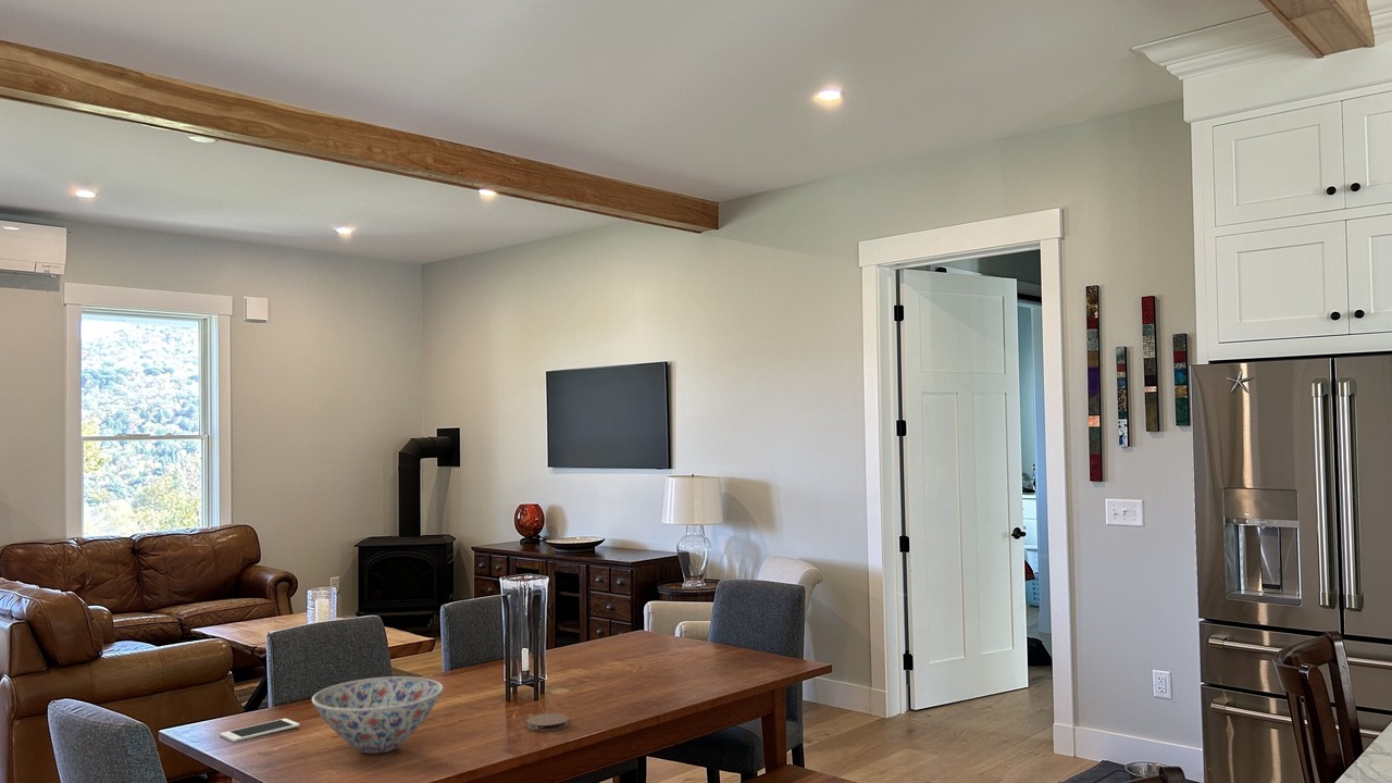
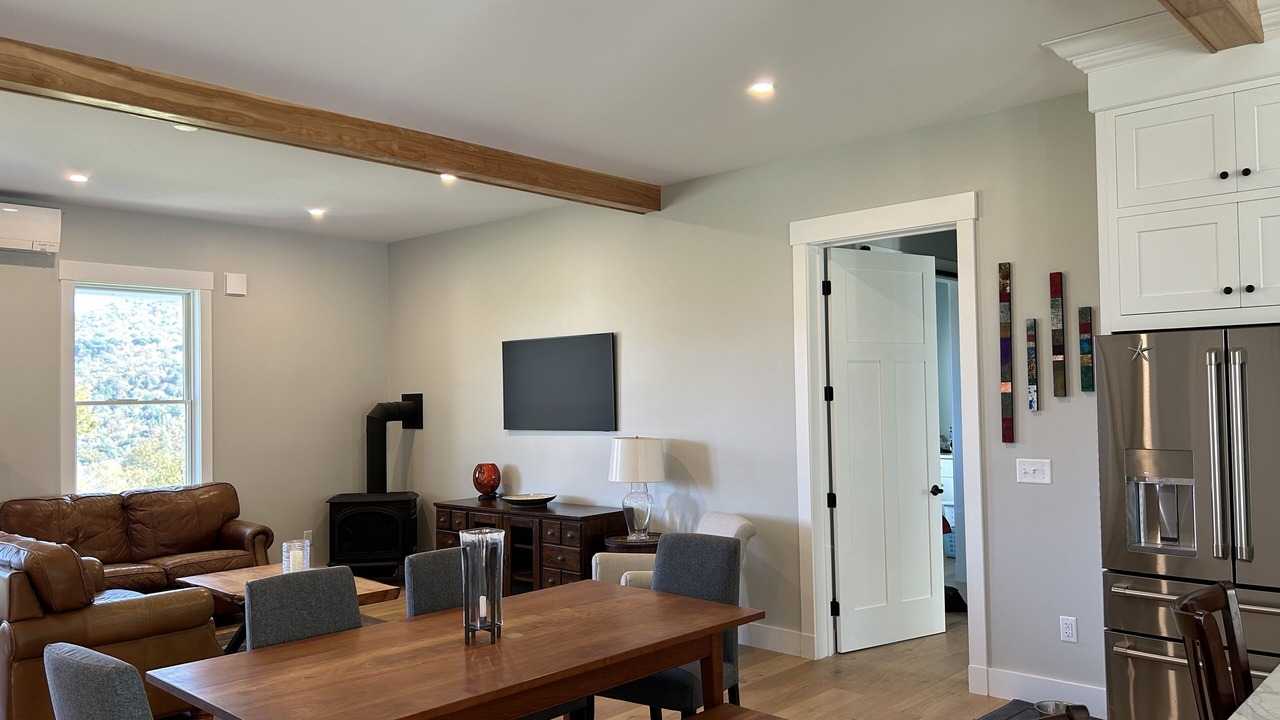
- bowl [311,675,444,755]
- coaster [525,712,570,732]
- cell phone [219,718,301,743]
